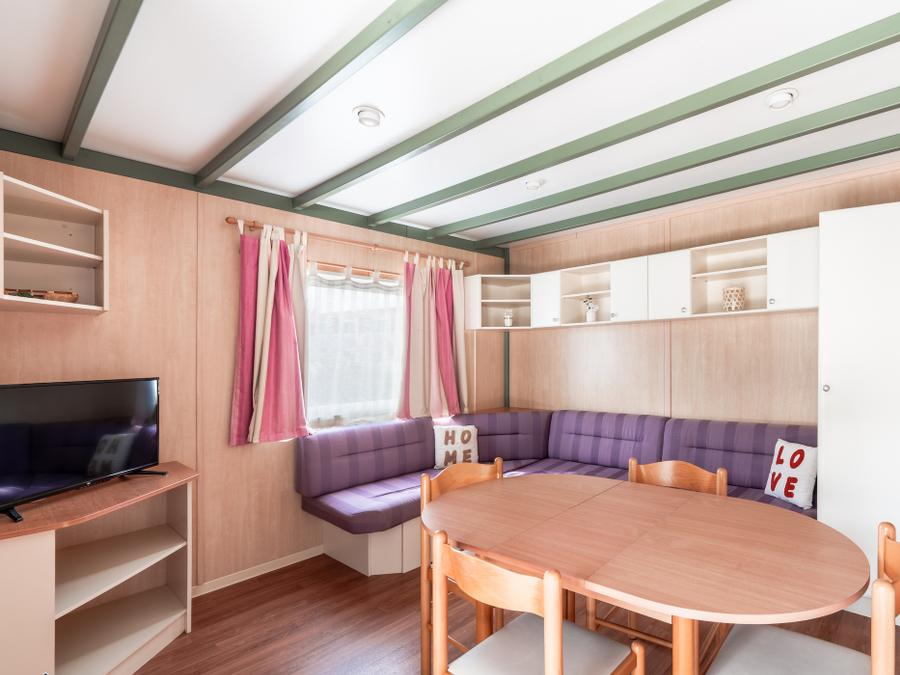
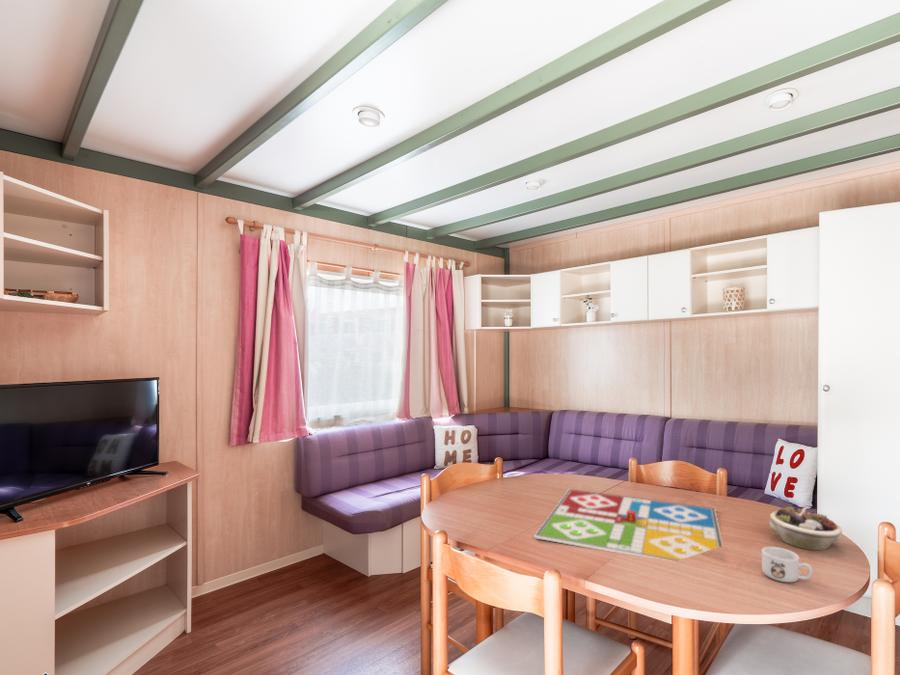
+ gameboard [533,488,723,562]
+ succulent planter [768,506,843,551]
+ mug [761,546,814,583]
